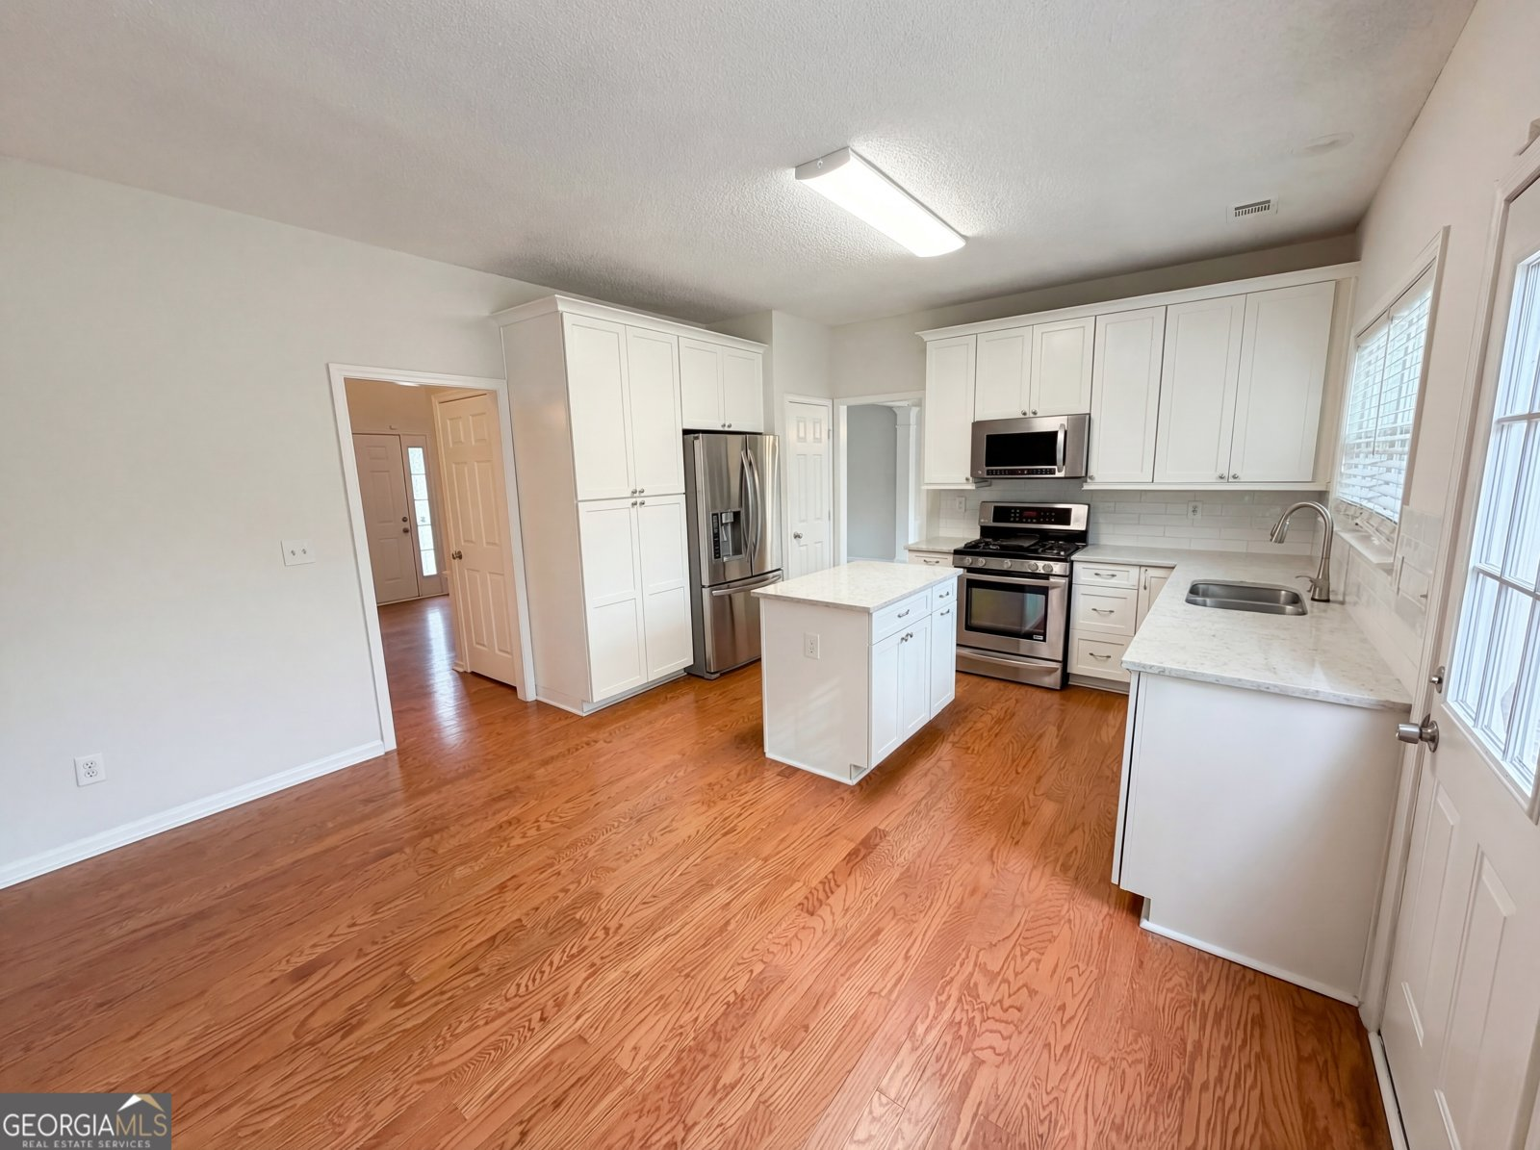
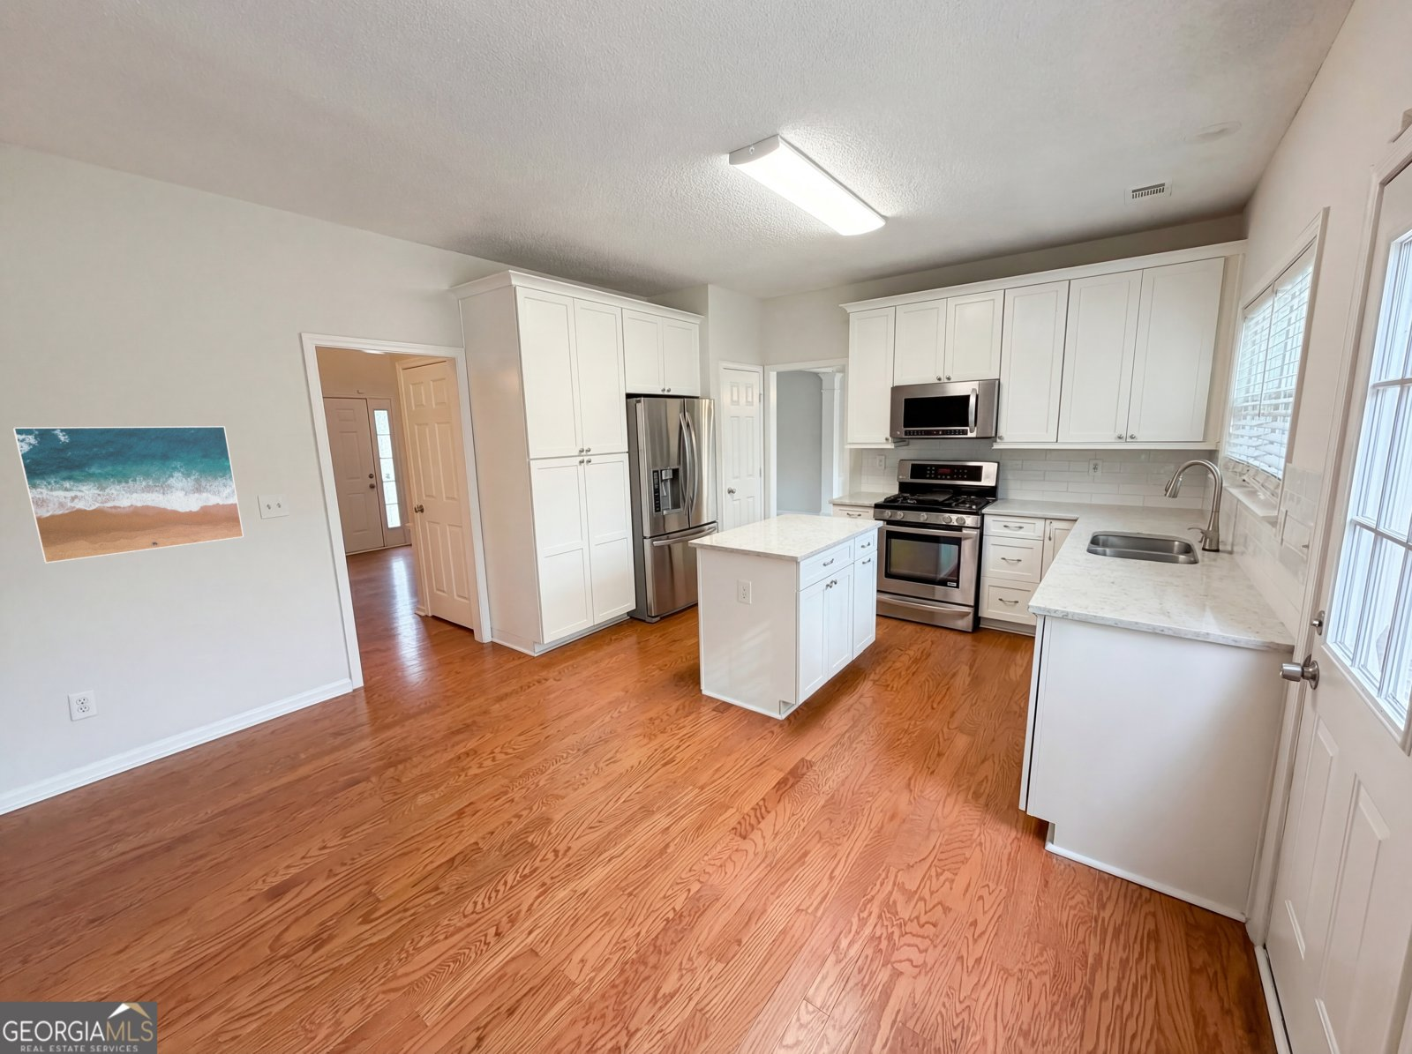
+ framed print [11,425,245,565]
